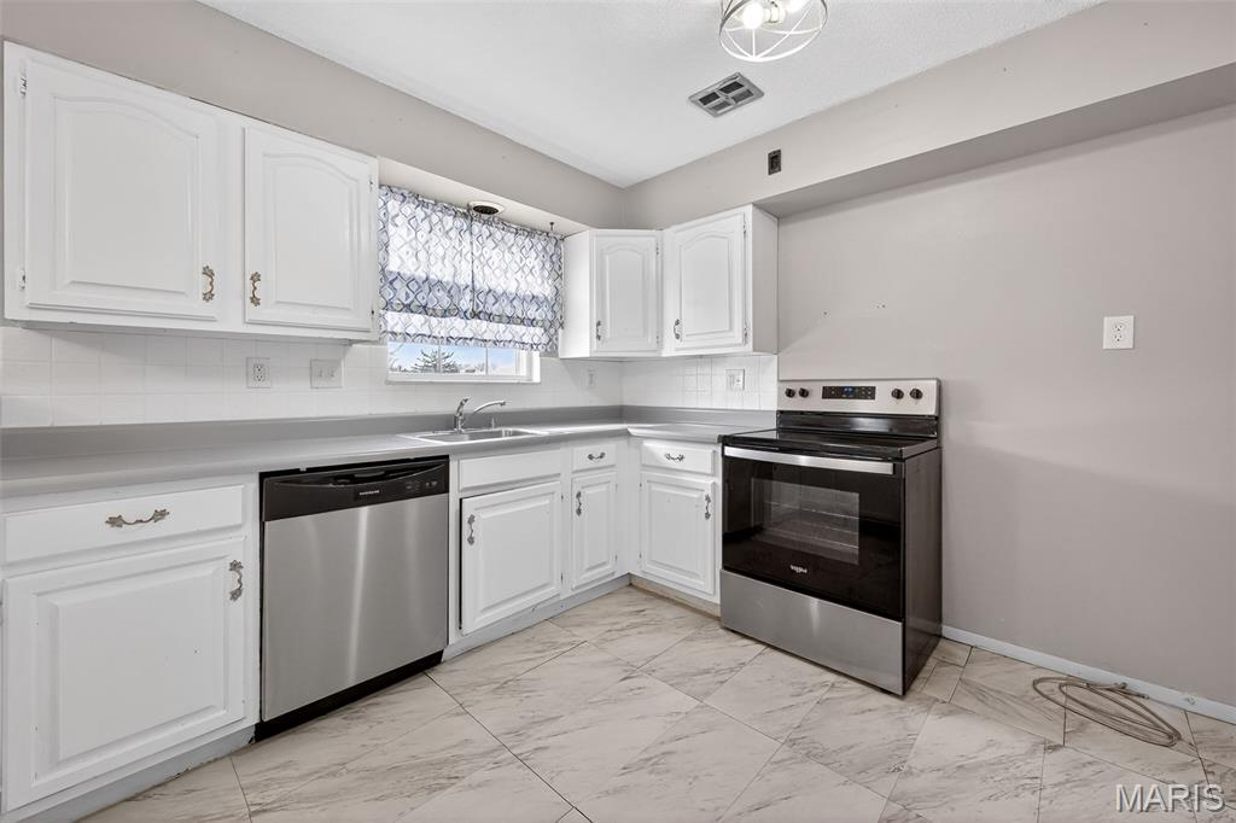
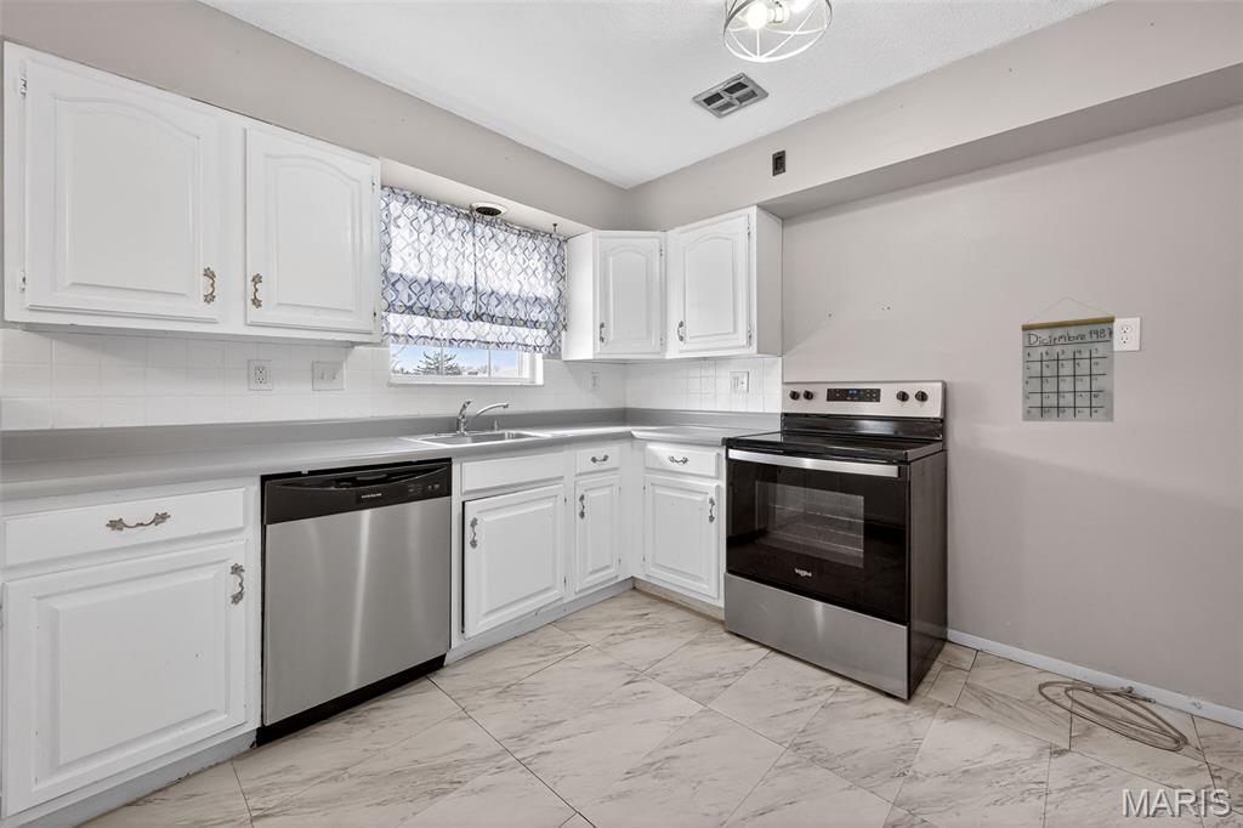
+ calendar [1021,296,1116,424]
